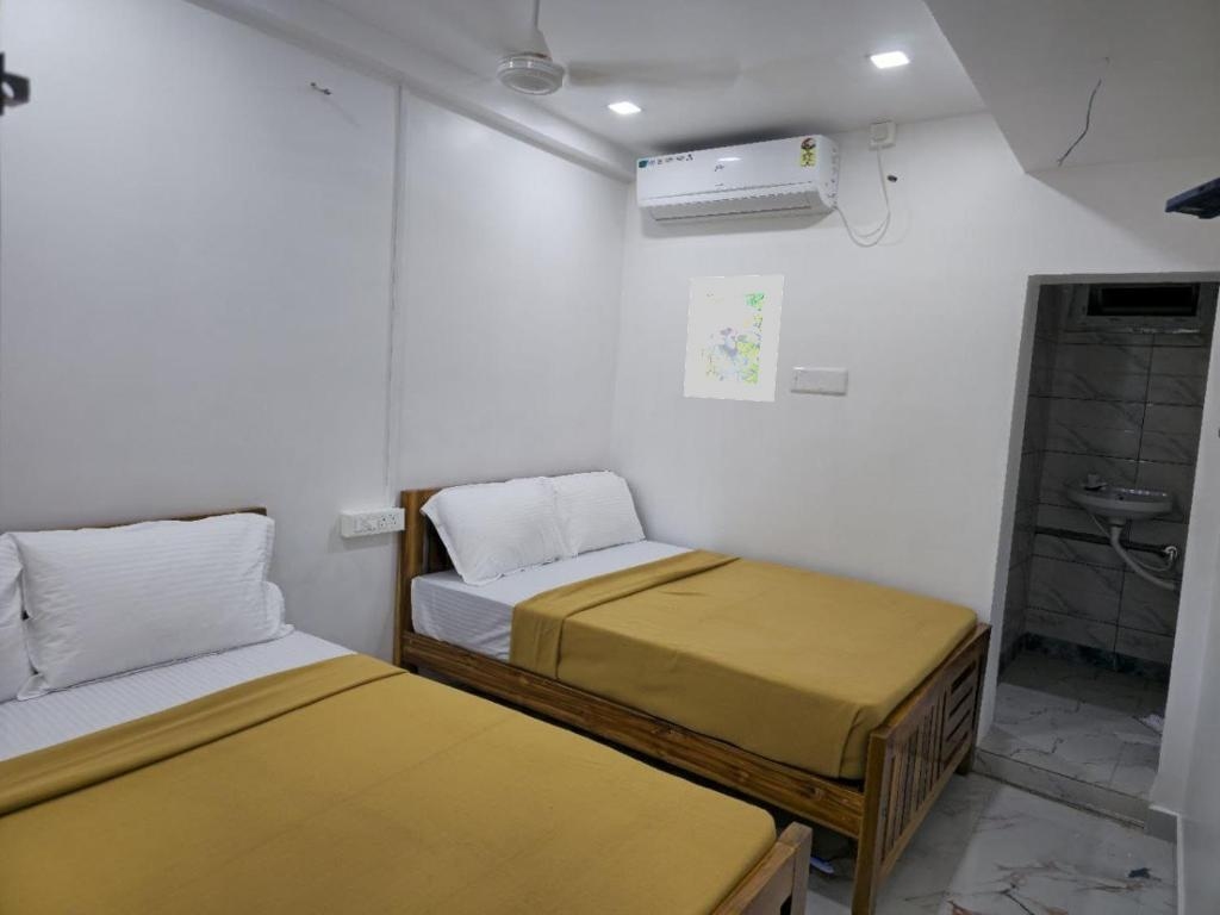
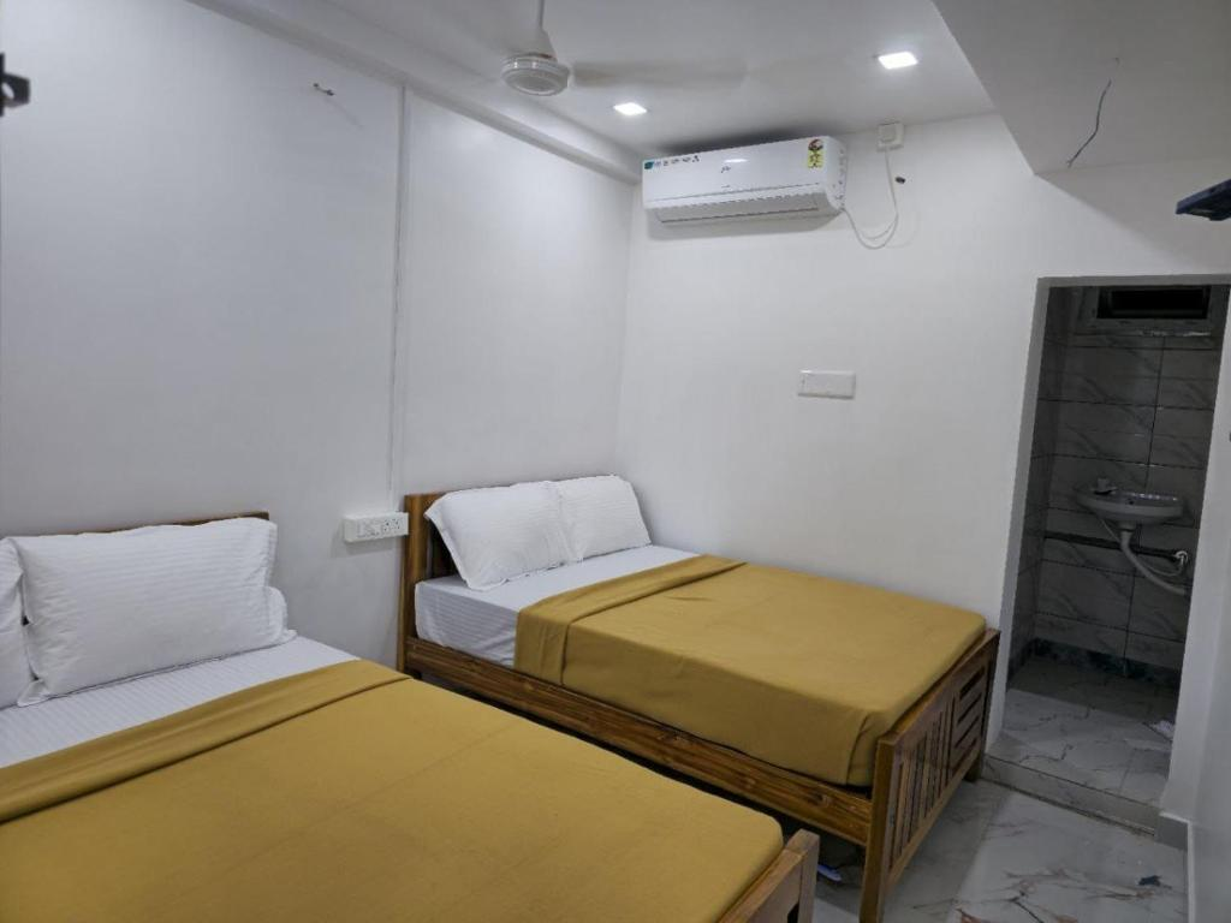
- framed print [683,274,784,403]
